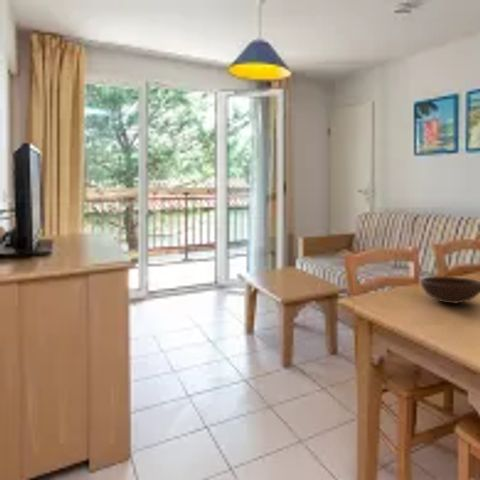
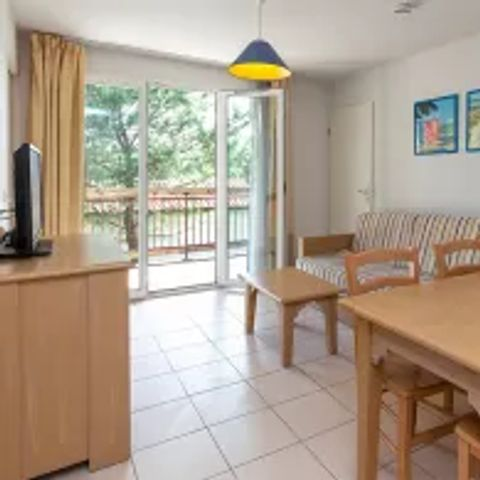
- bowl [419,276,480,304]
